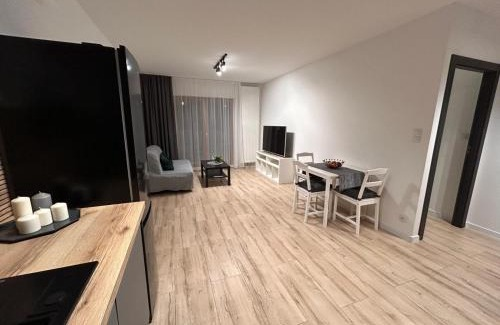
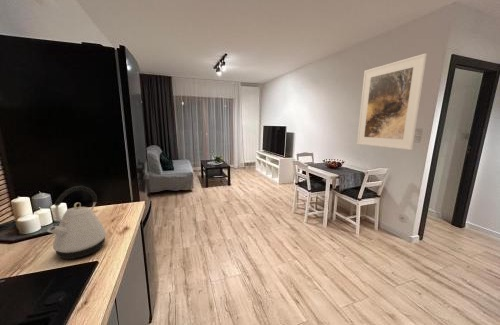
+ kettle [47,185,107,260]
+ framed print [356,52,428,151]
